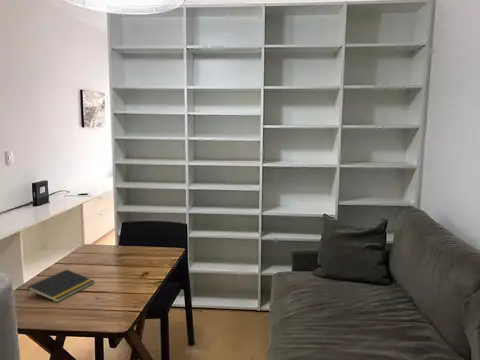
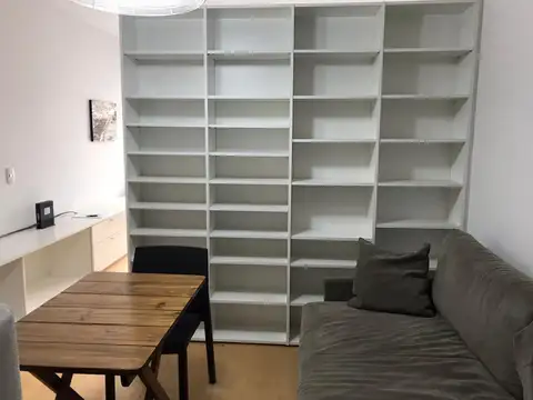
- notepad [26,269,95,303]
